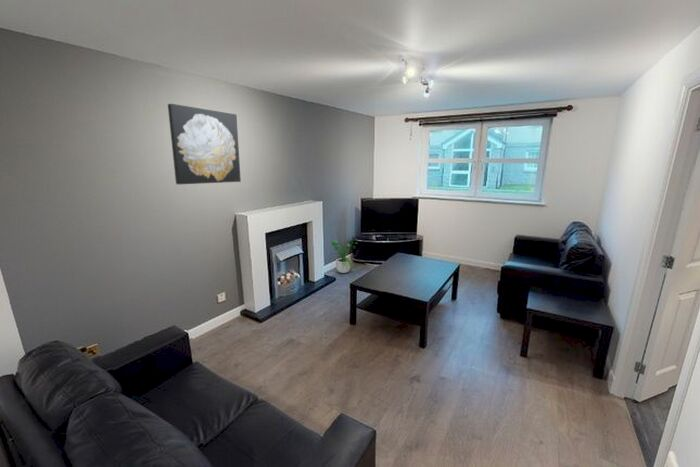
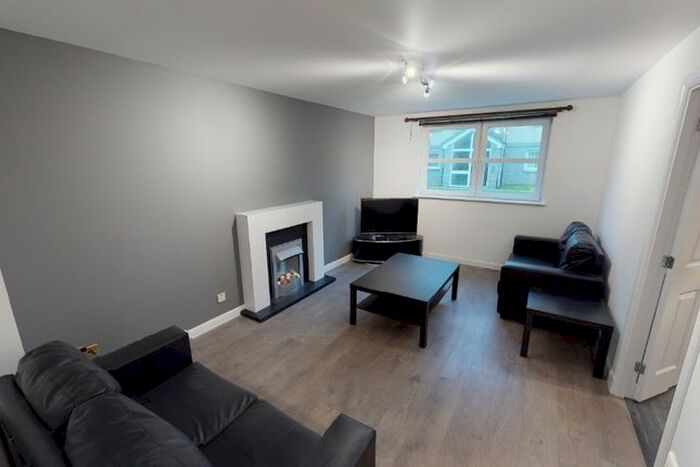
- potted plant [330,236,359,274]
- wall art [167,103,242,185]
